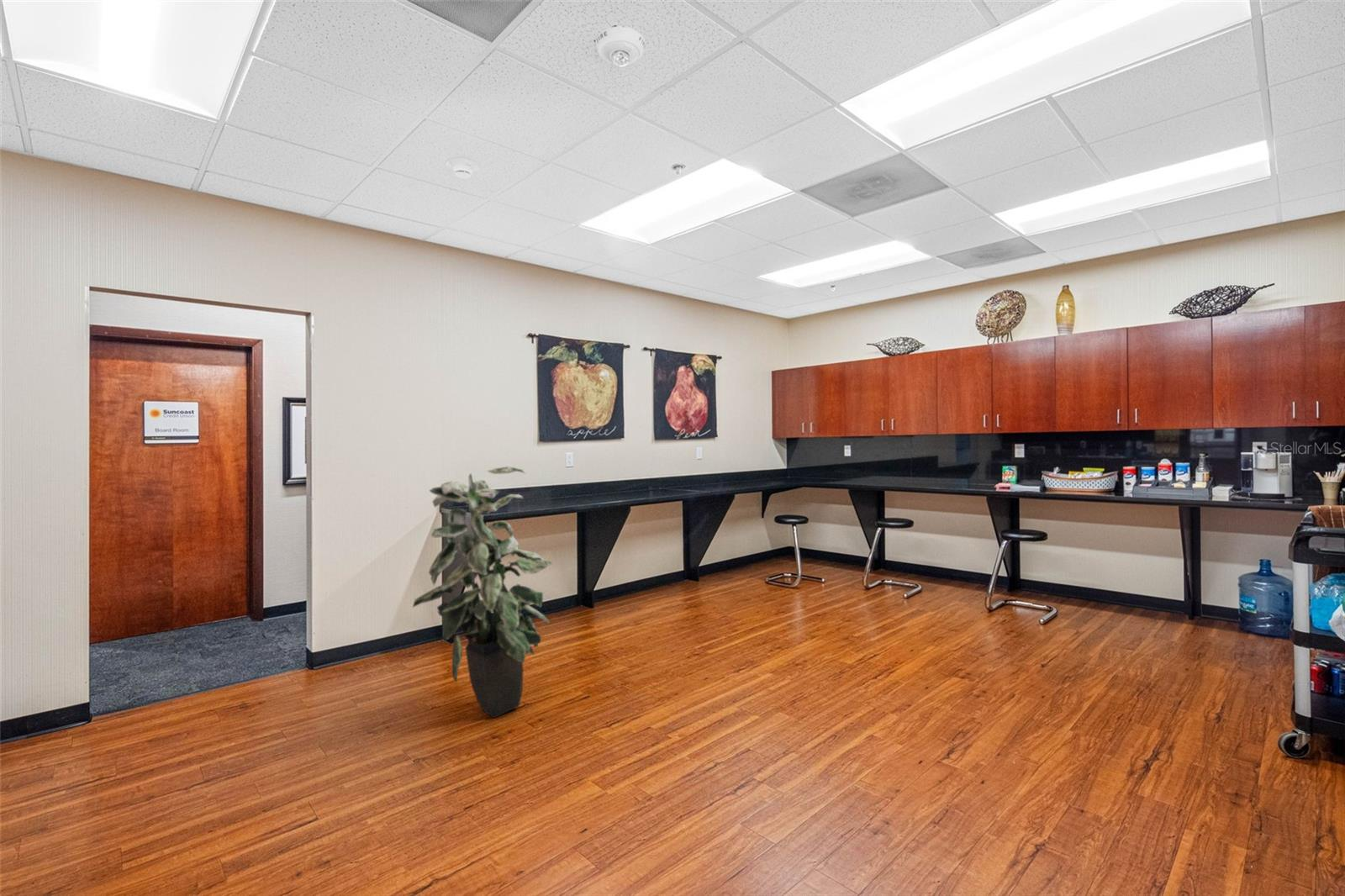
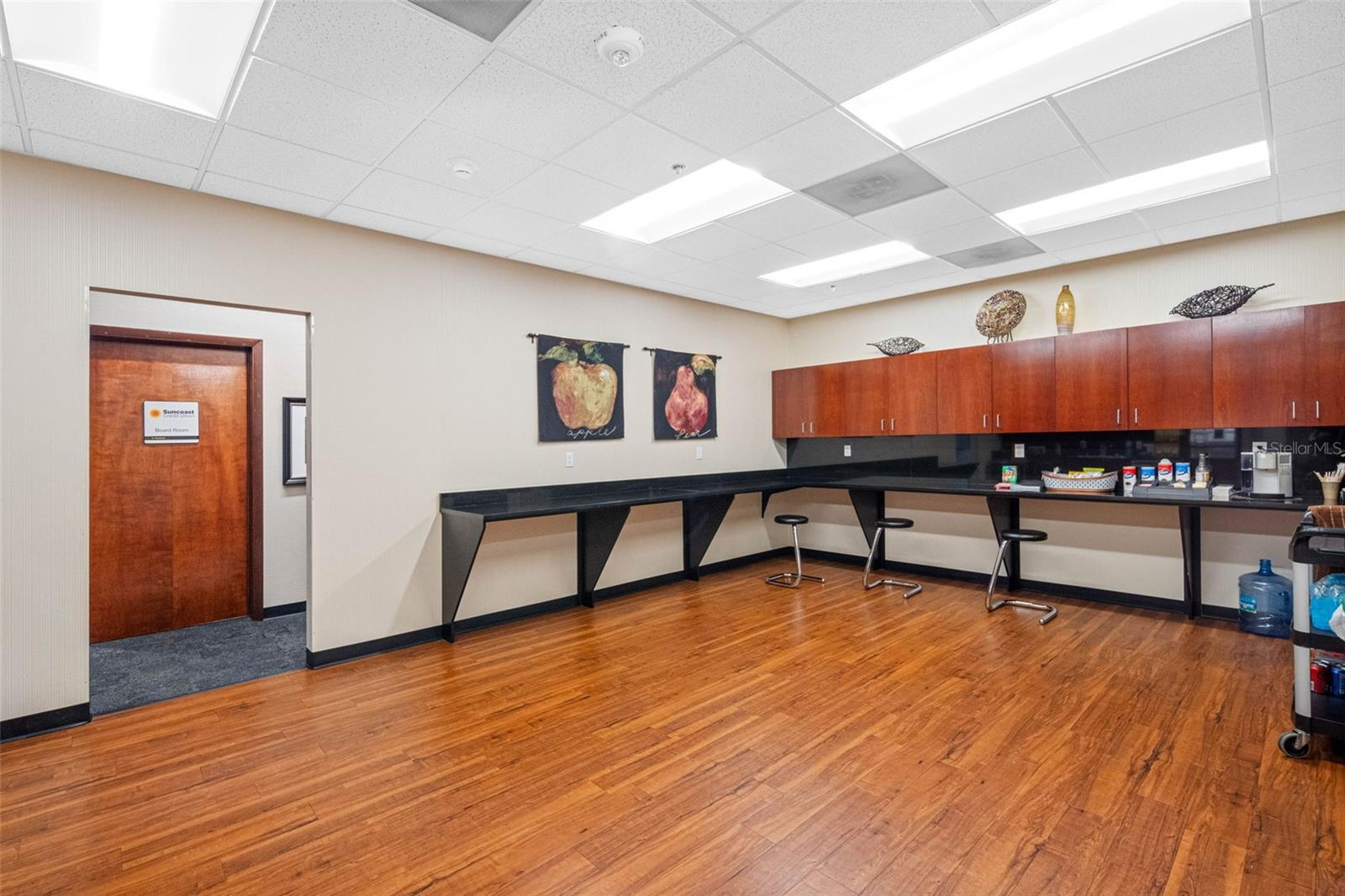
- indoor plant [412,466,553,719]
